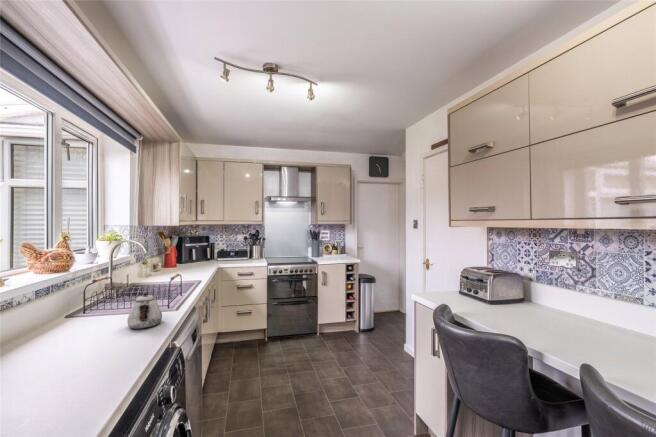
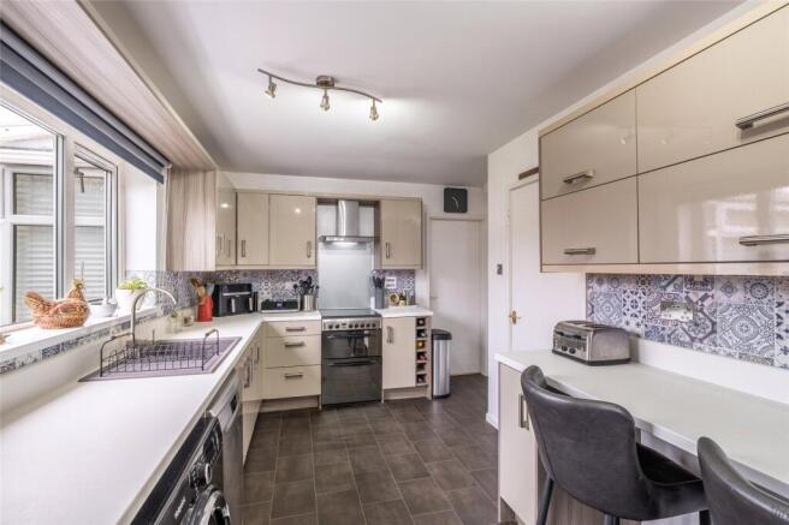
- teapot [126,292,163,330]
